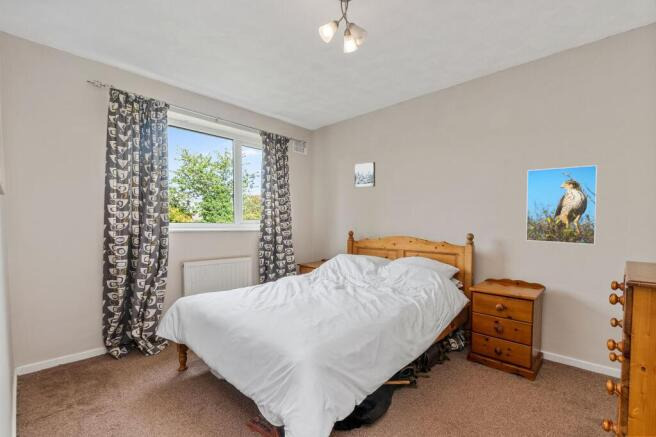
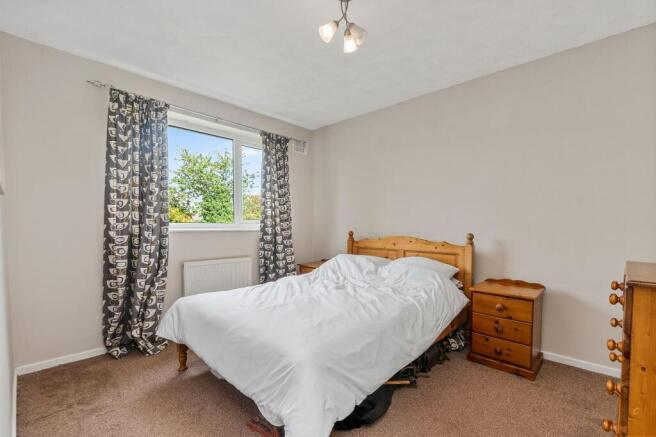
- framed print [525,164,598,245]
- wall art [353,161,376,189]
